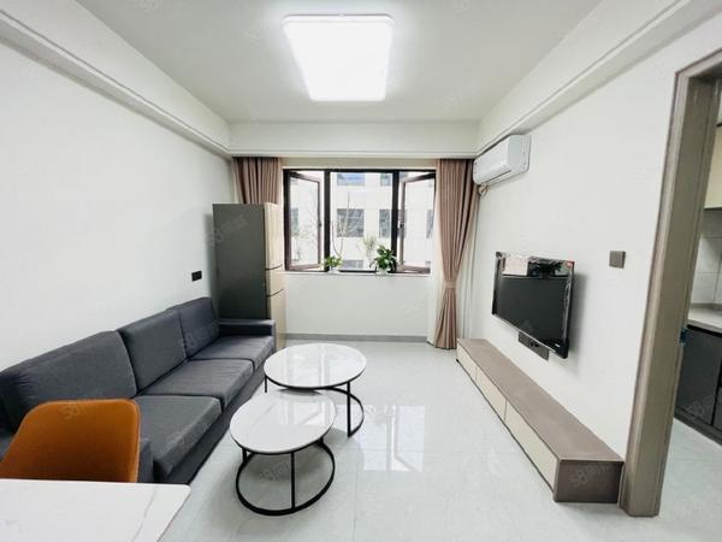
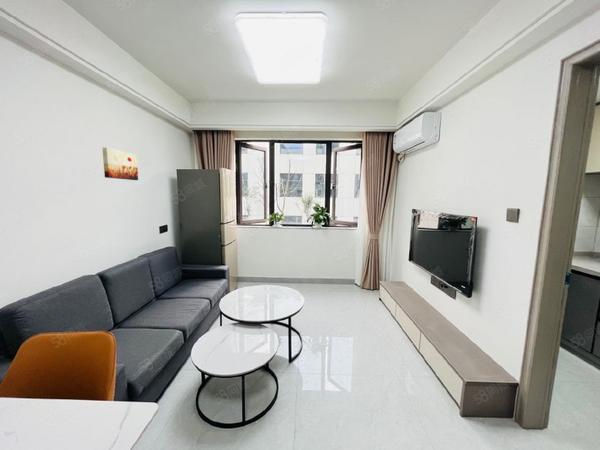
+ wall art [101,147,139,181]
